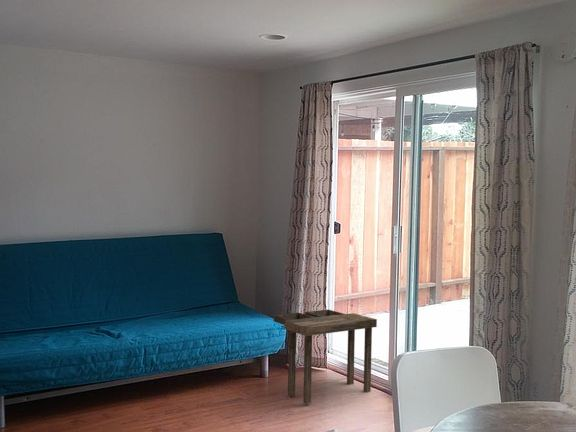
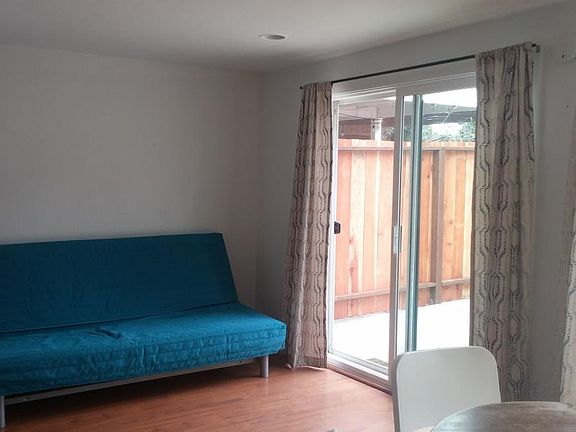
- side table [272,309,378,405]
